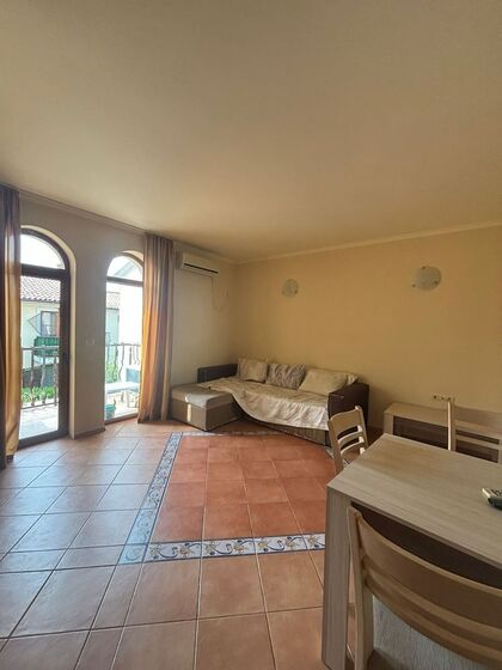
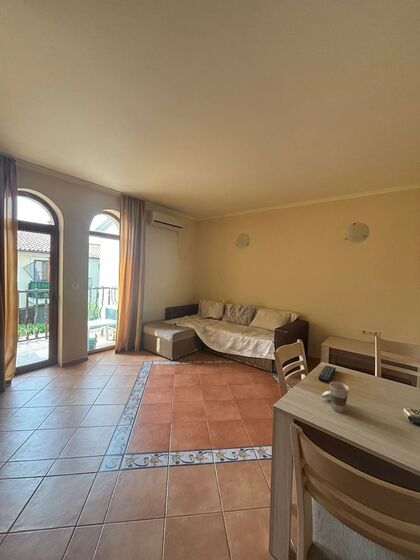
+ remote control [317,365,337,384]
+ cup [321,381,351,414]
